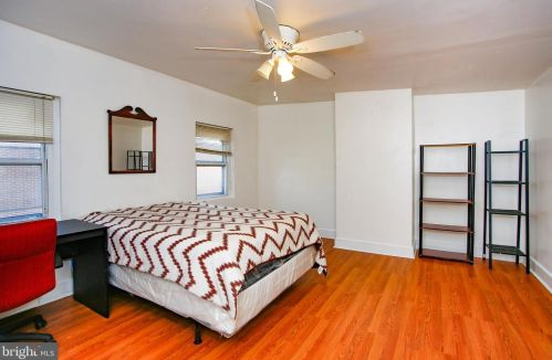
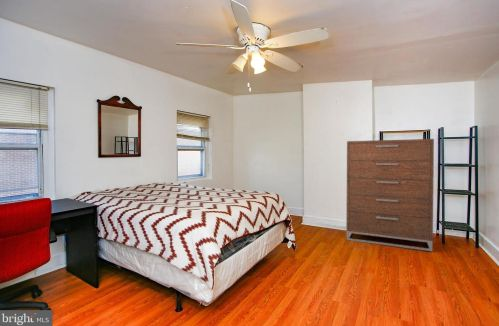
+ dresser [345,138,435,252]
